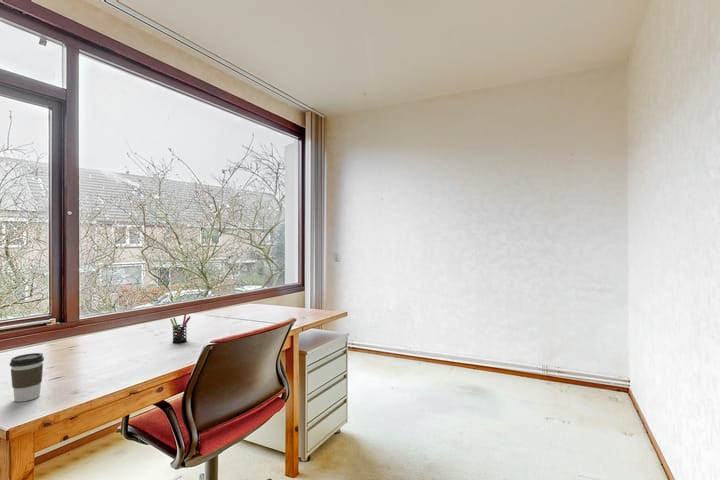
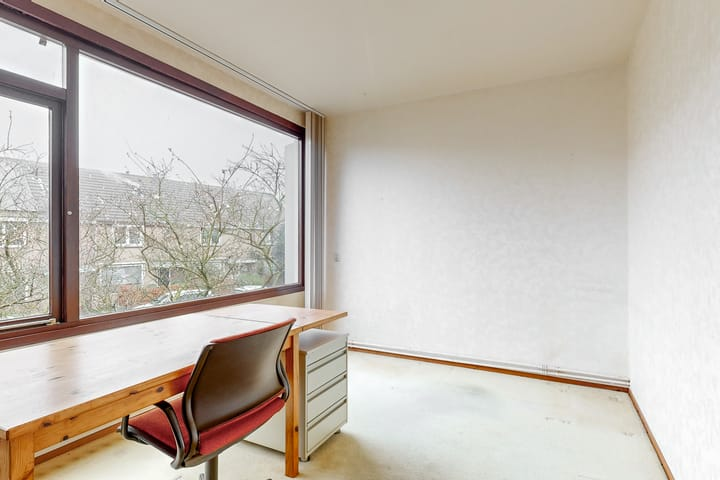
- coffee cup [9,352,45,403]
- pen holder [169,312,191,344]
